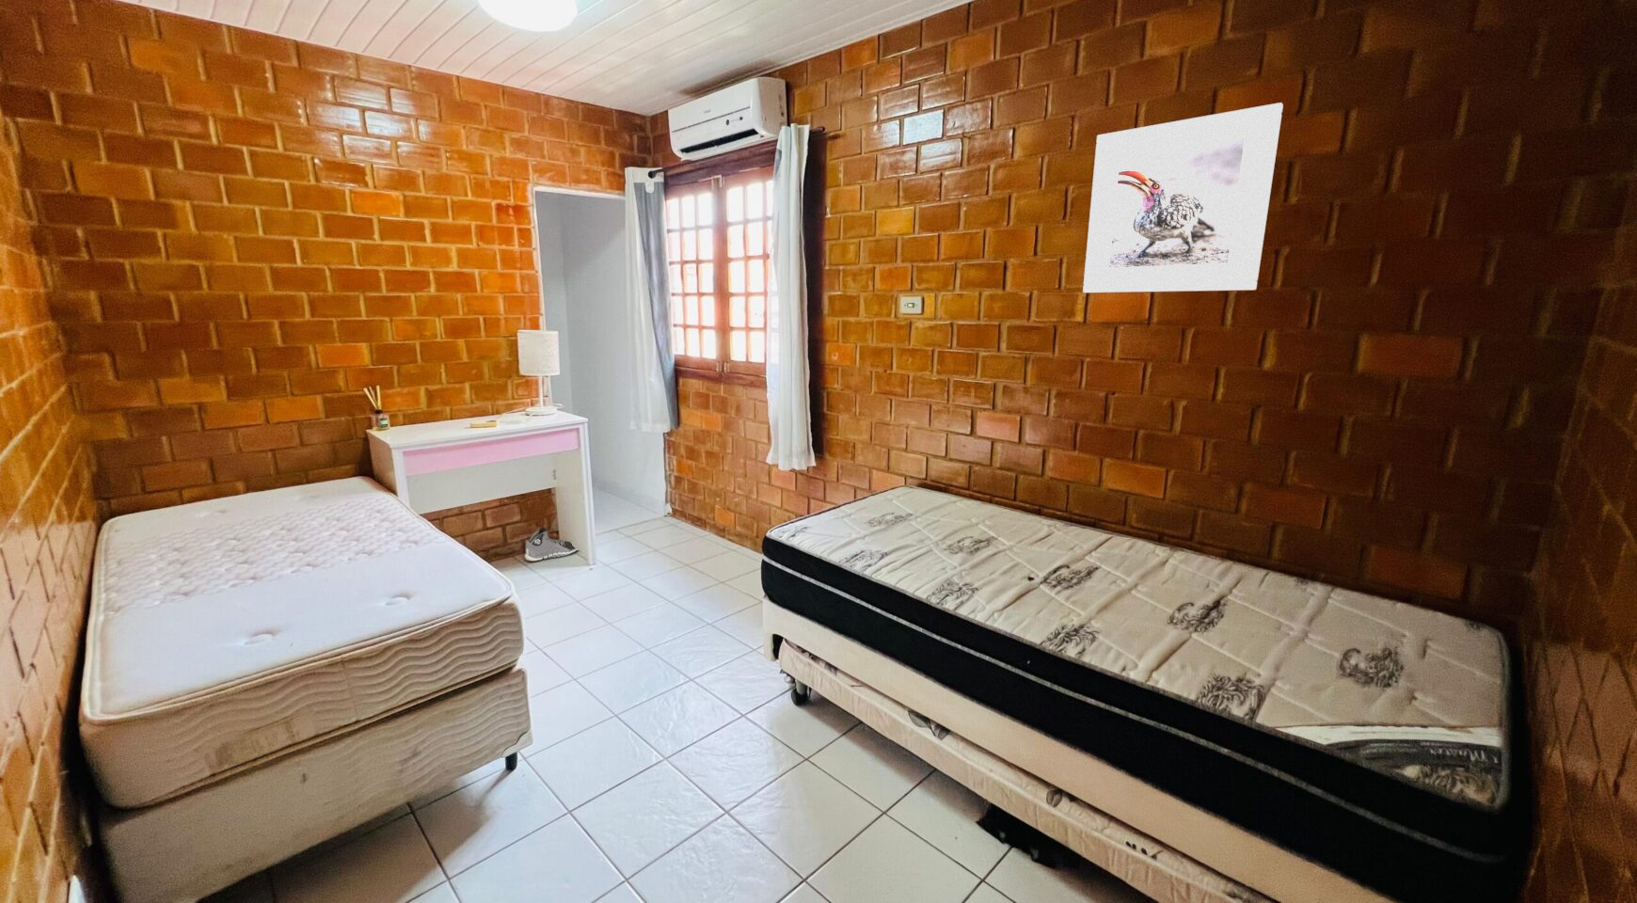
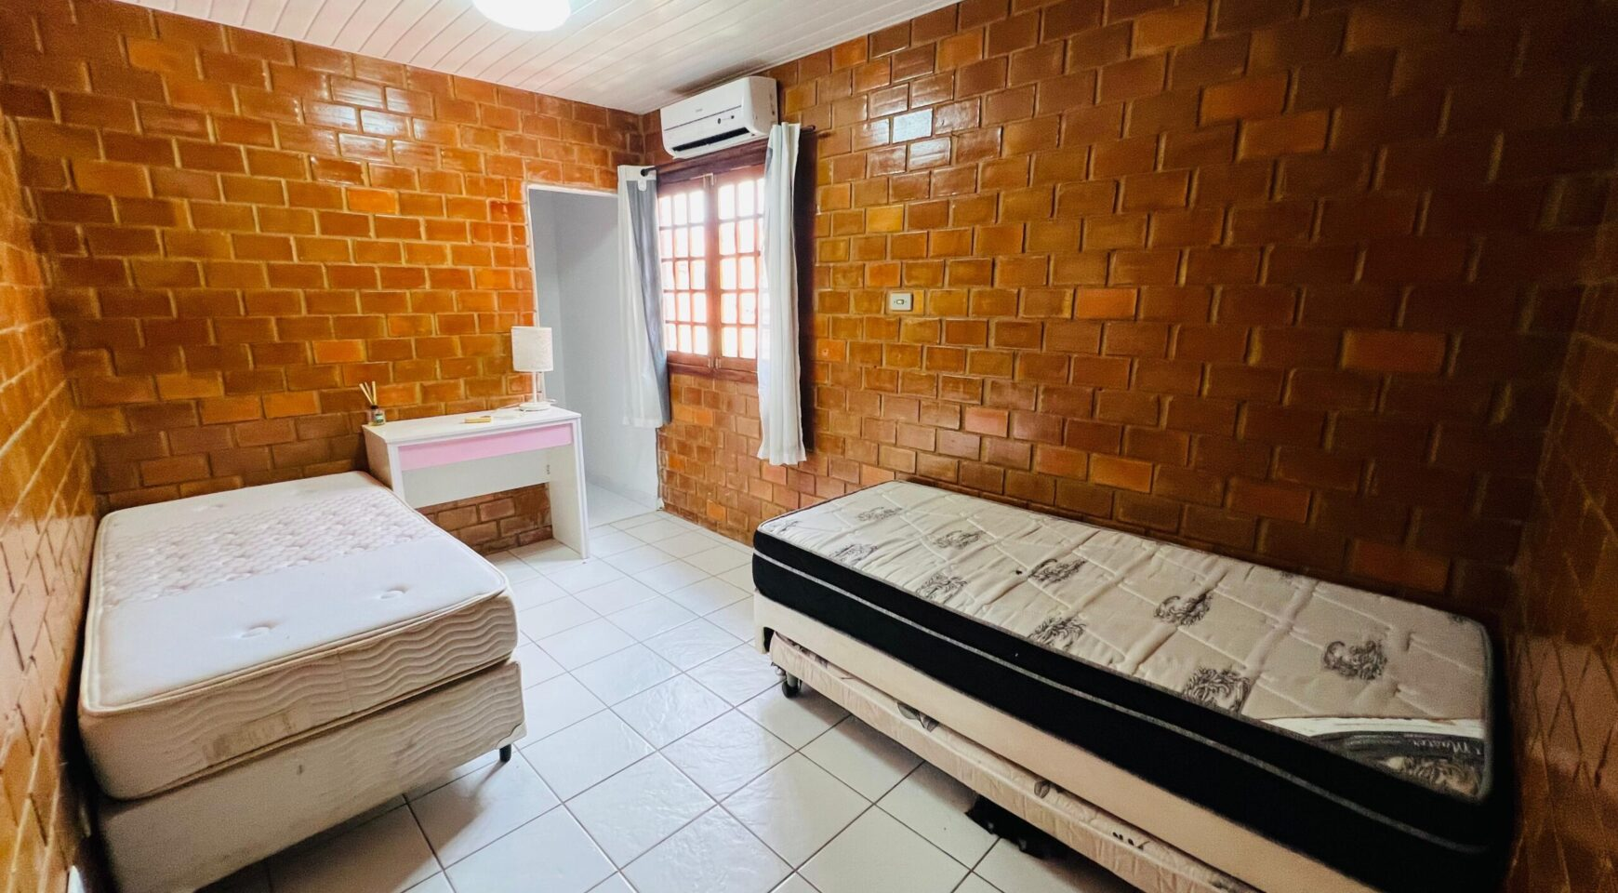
- sneaker [524,527,577,563]
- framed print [1082,101,1284,294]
